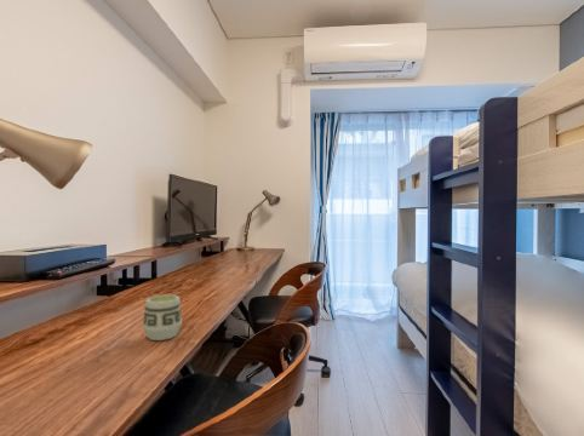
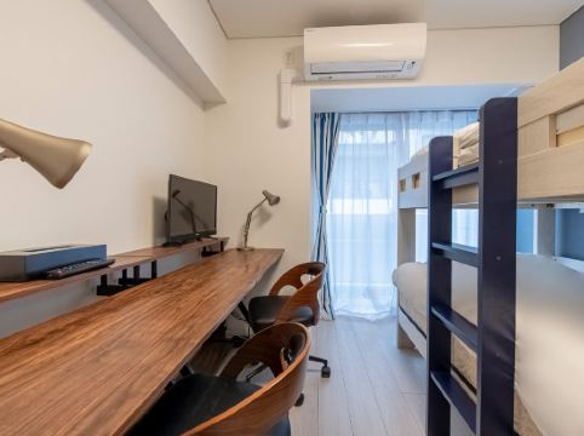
- cup [142,293,183,342]
